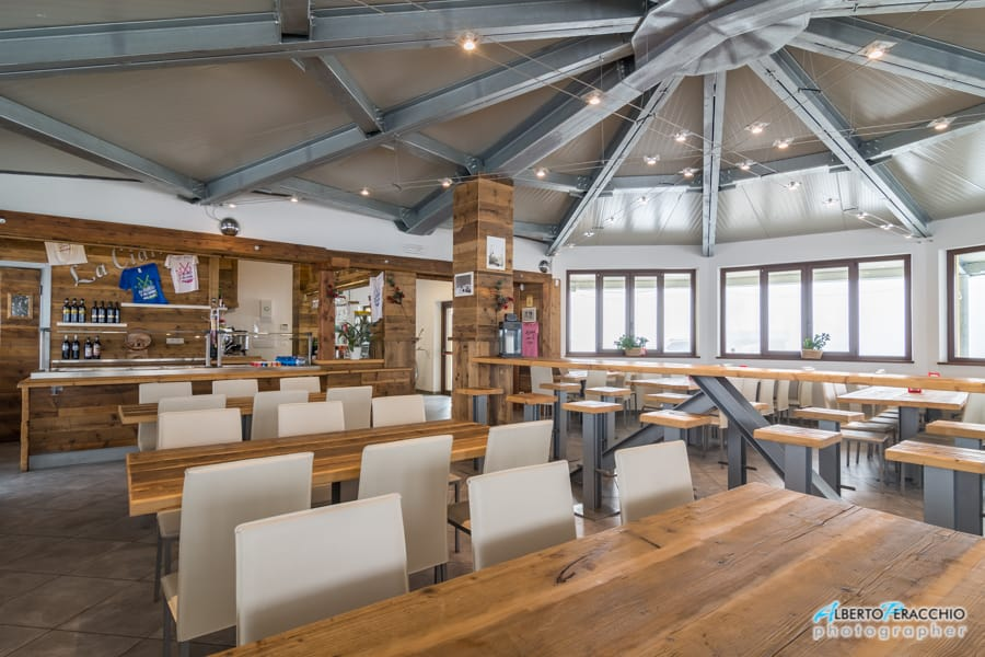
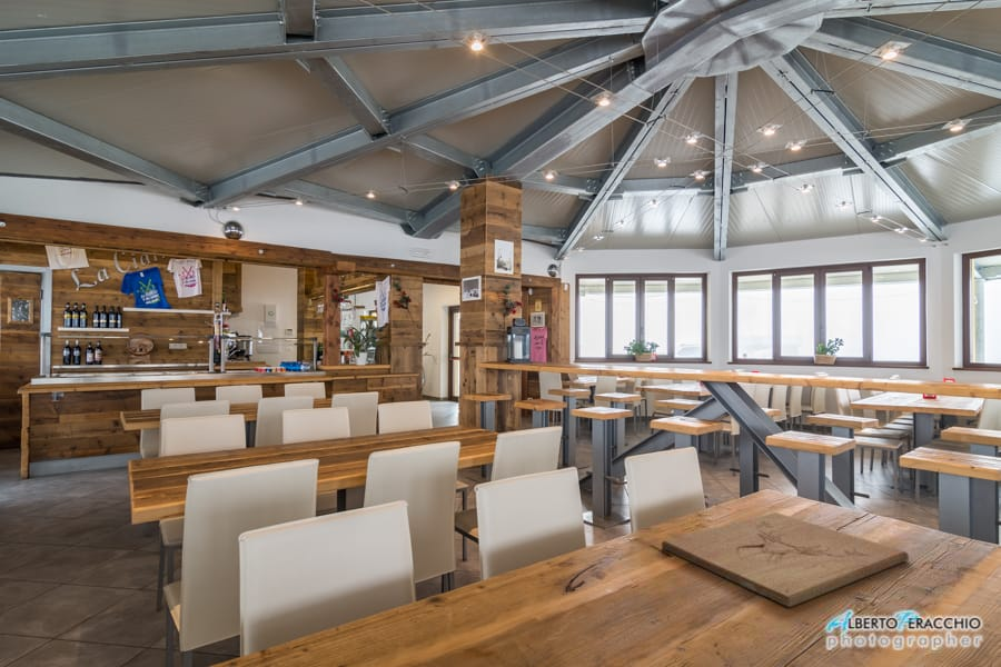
+ cutting board [661,511,910,608]
